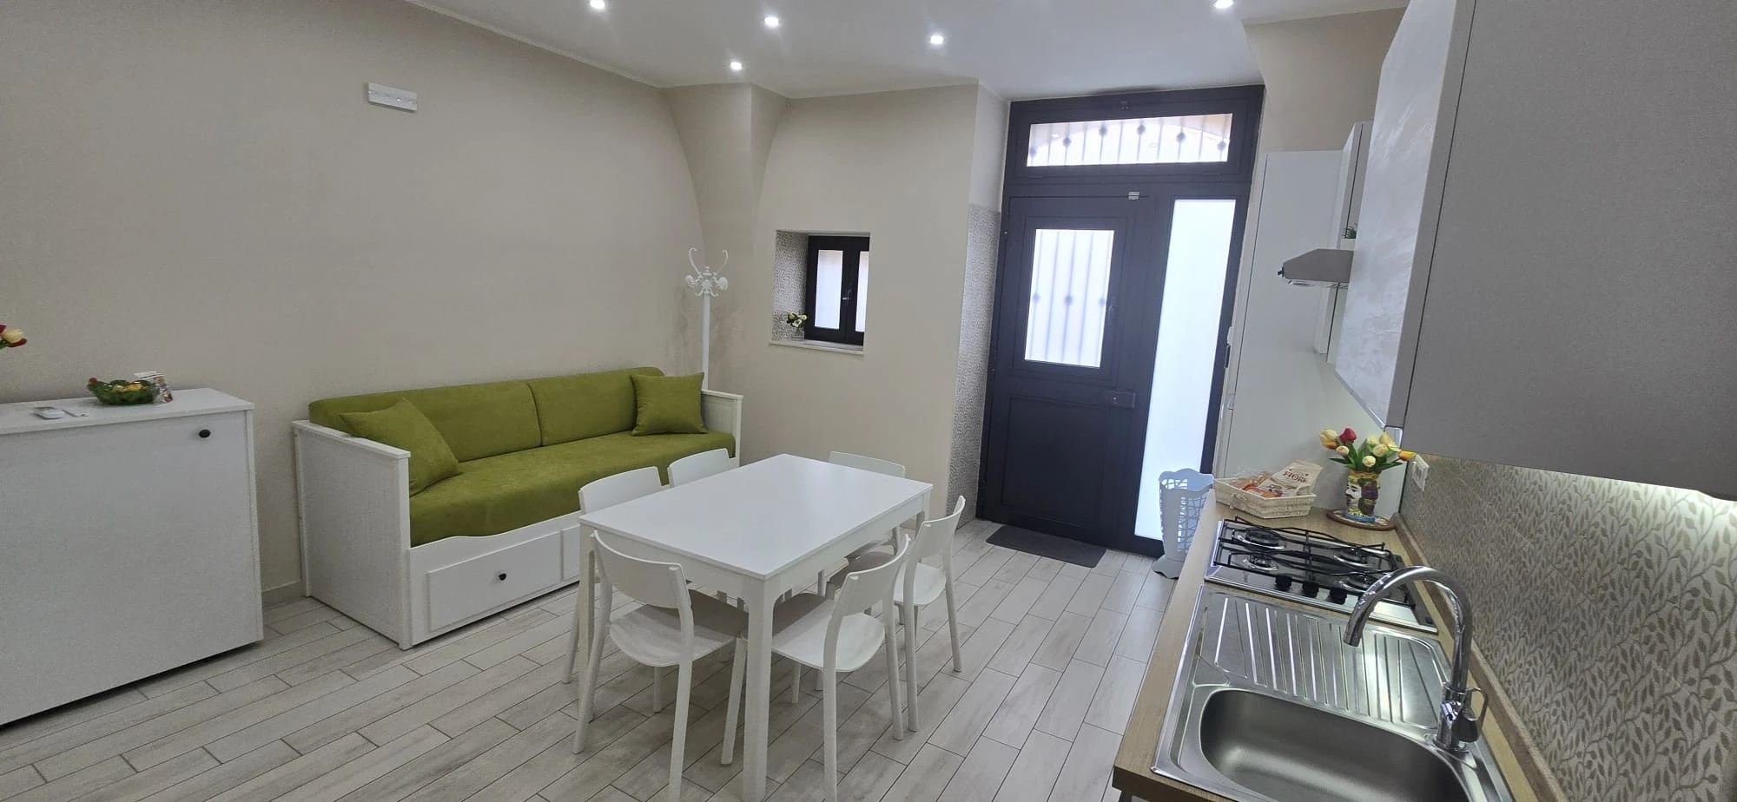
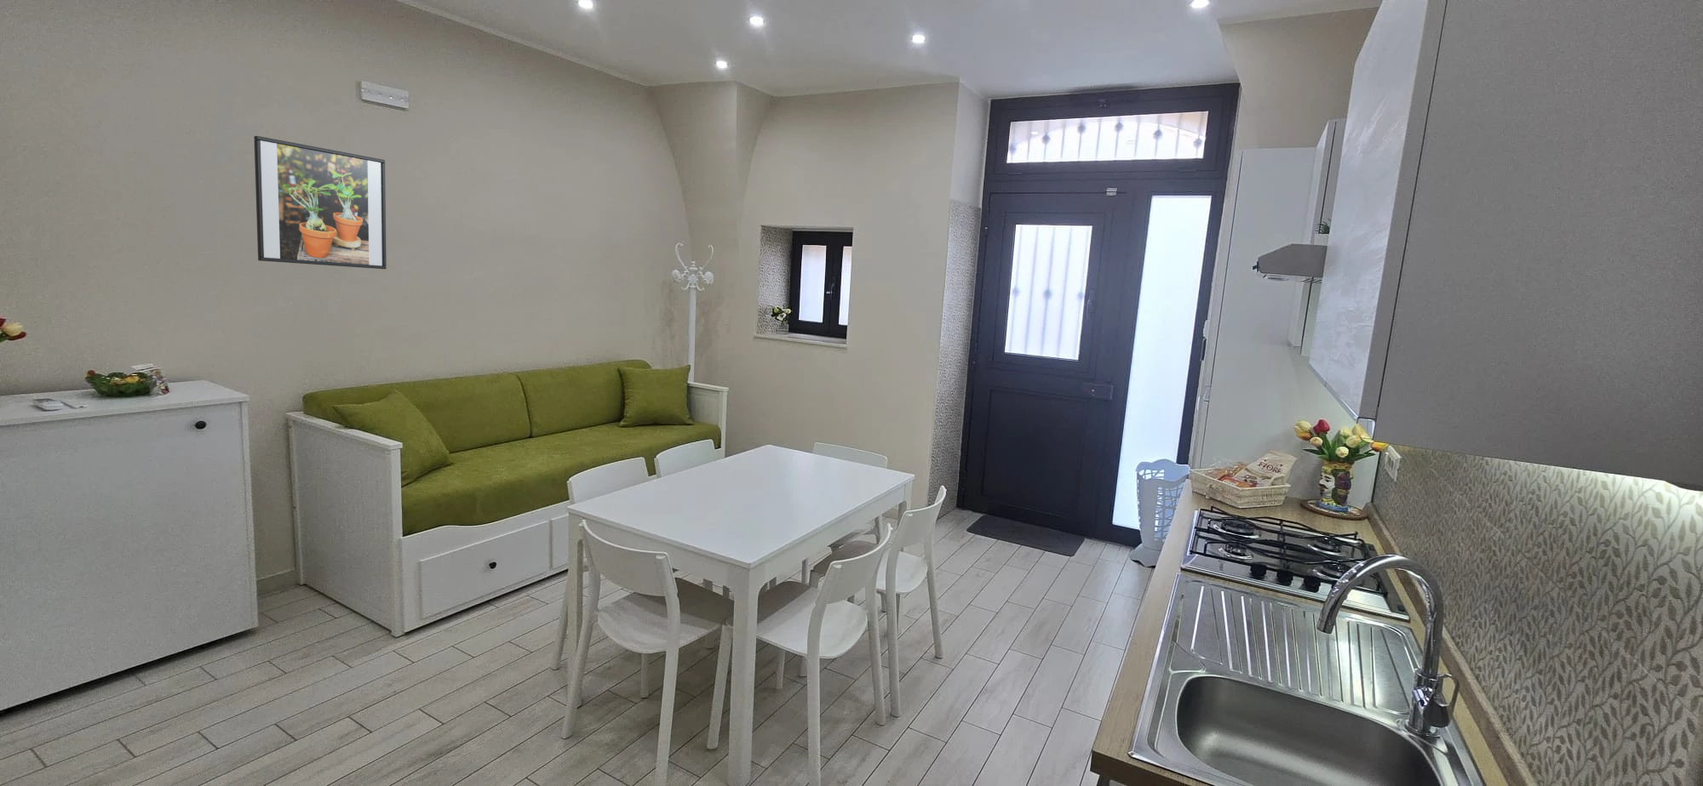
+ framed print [253,136,388,269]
